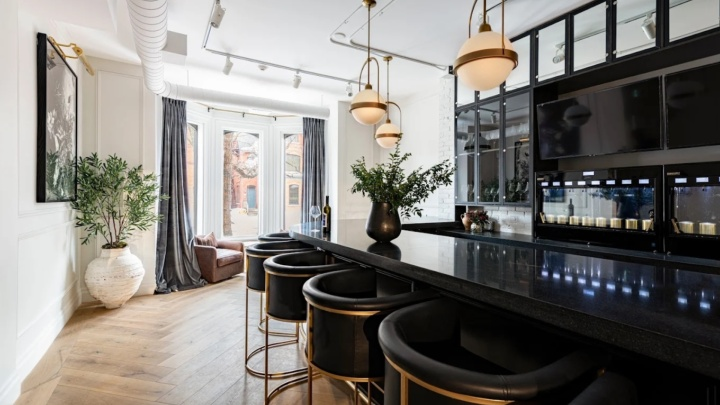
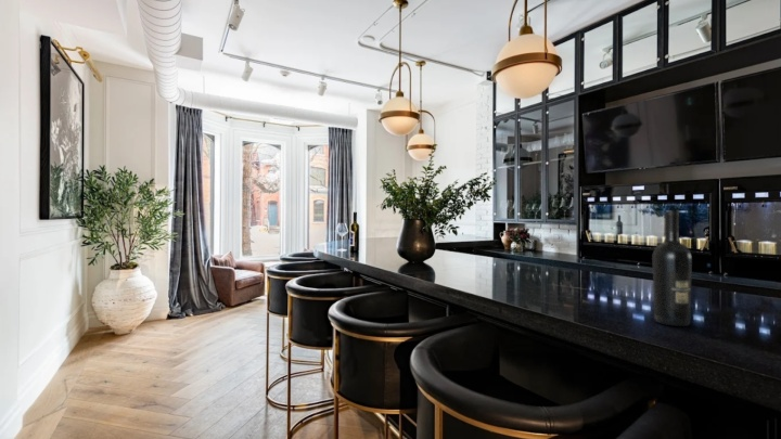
+ wine bottle [651,209,693,327]
